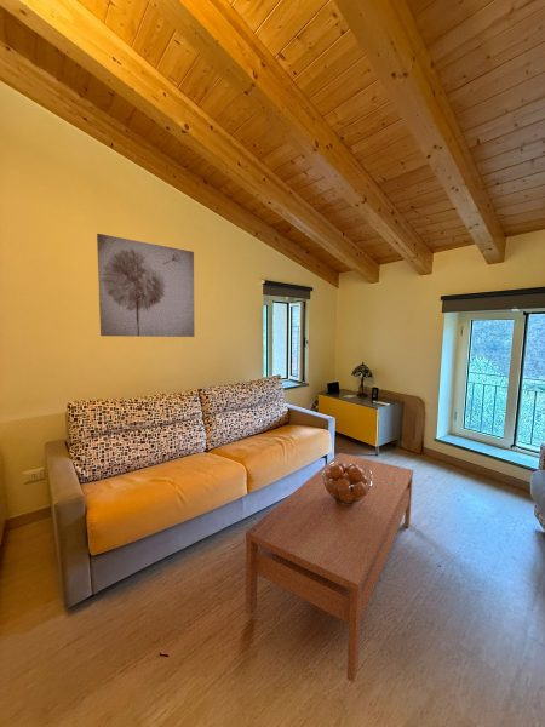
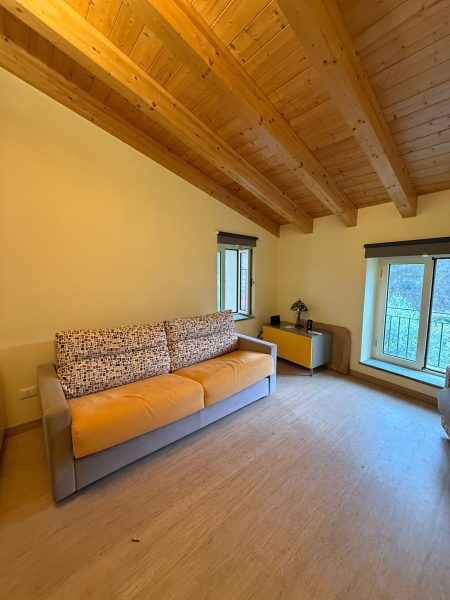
- coffee table [245,452,414,683]
- wall art [96,233,196,338]
- fruit basket [322,462,372,505]
